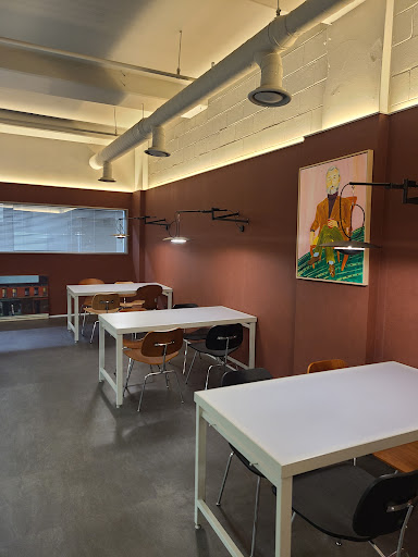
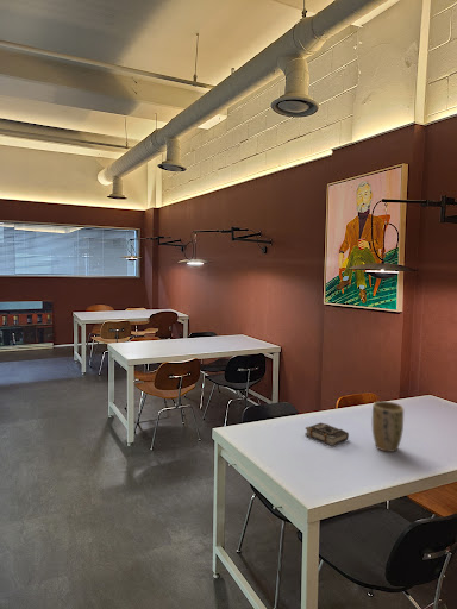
+ plant pot [371,400,405,453]
+ book [303,421,350,447]
